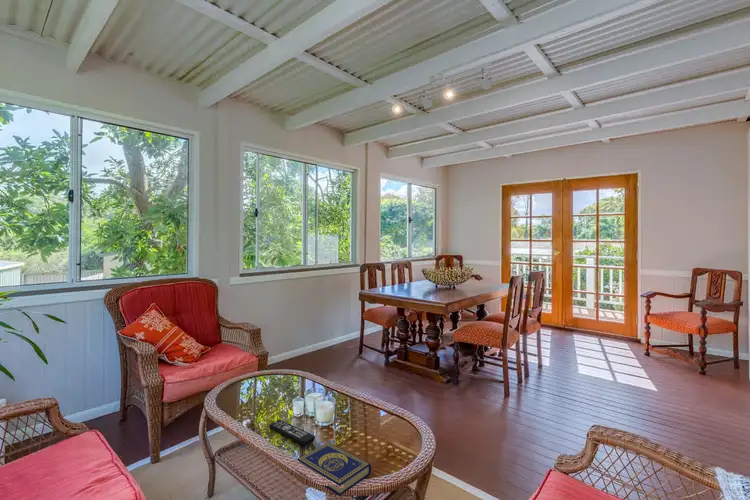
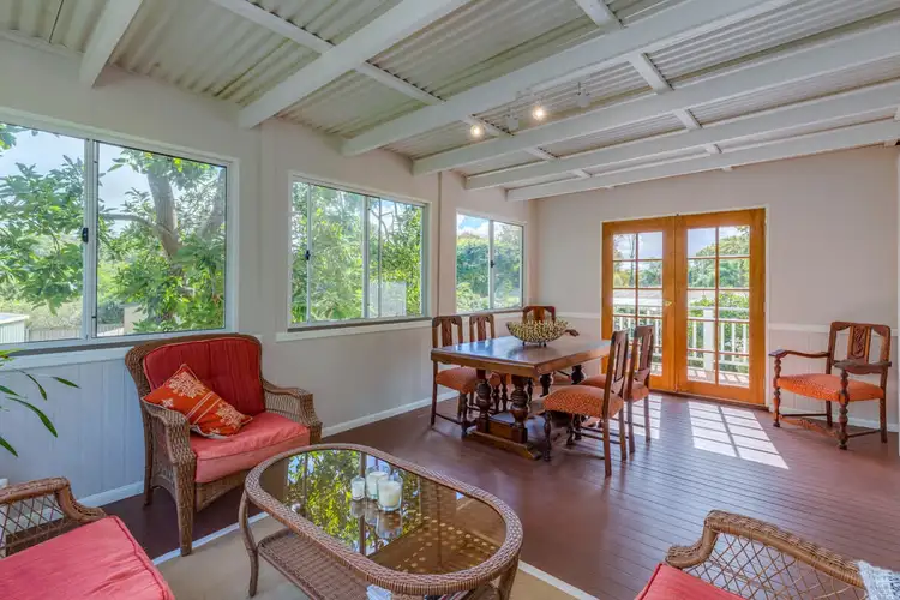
- remote control [268,419,316,446]
- book [296,441,372,497]
